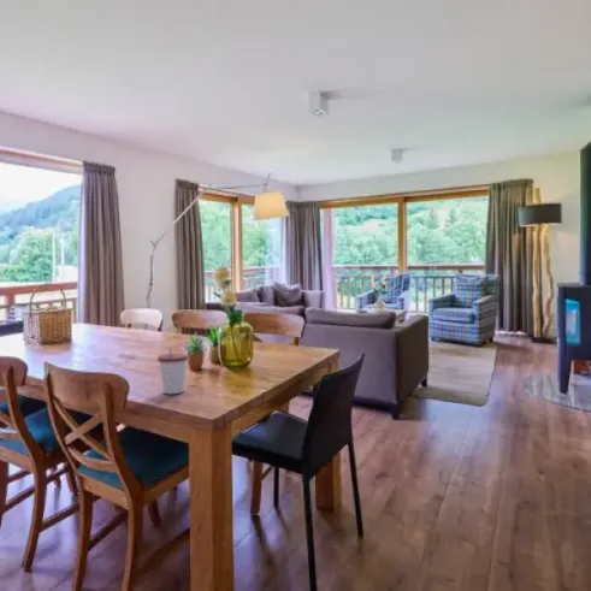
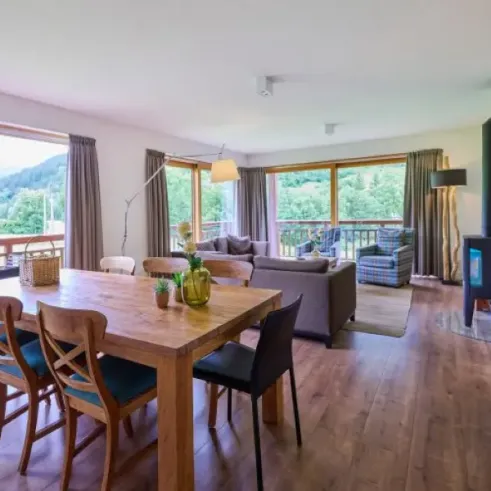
- cup [156,347,189,395]
